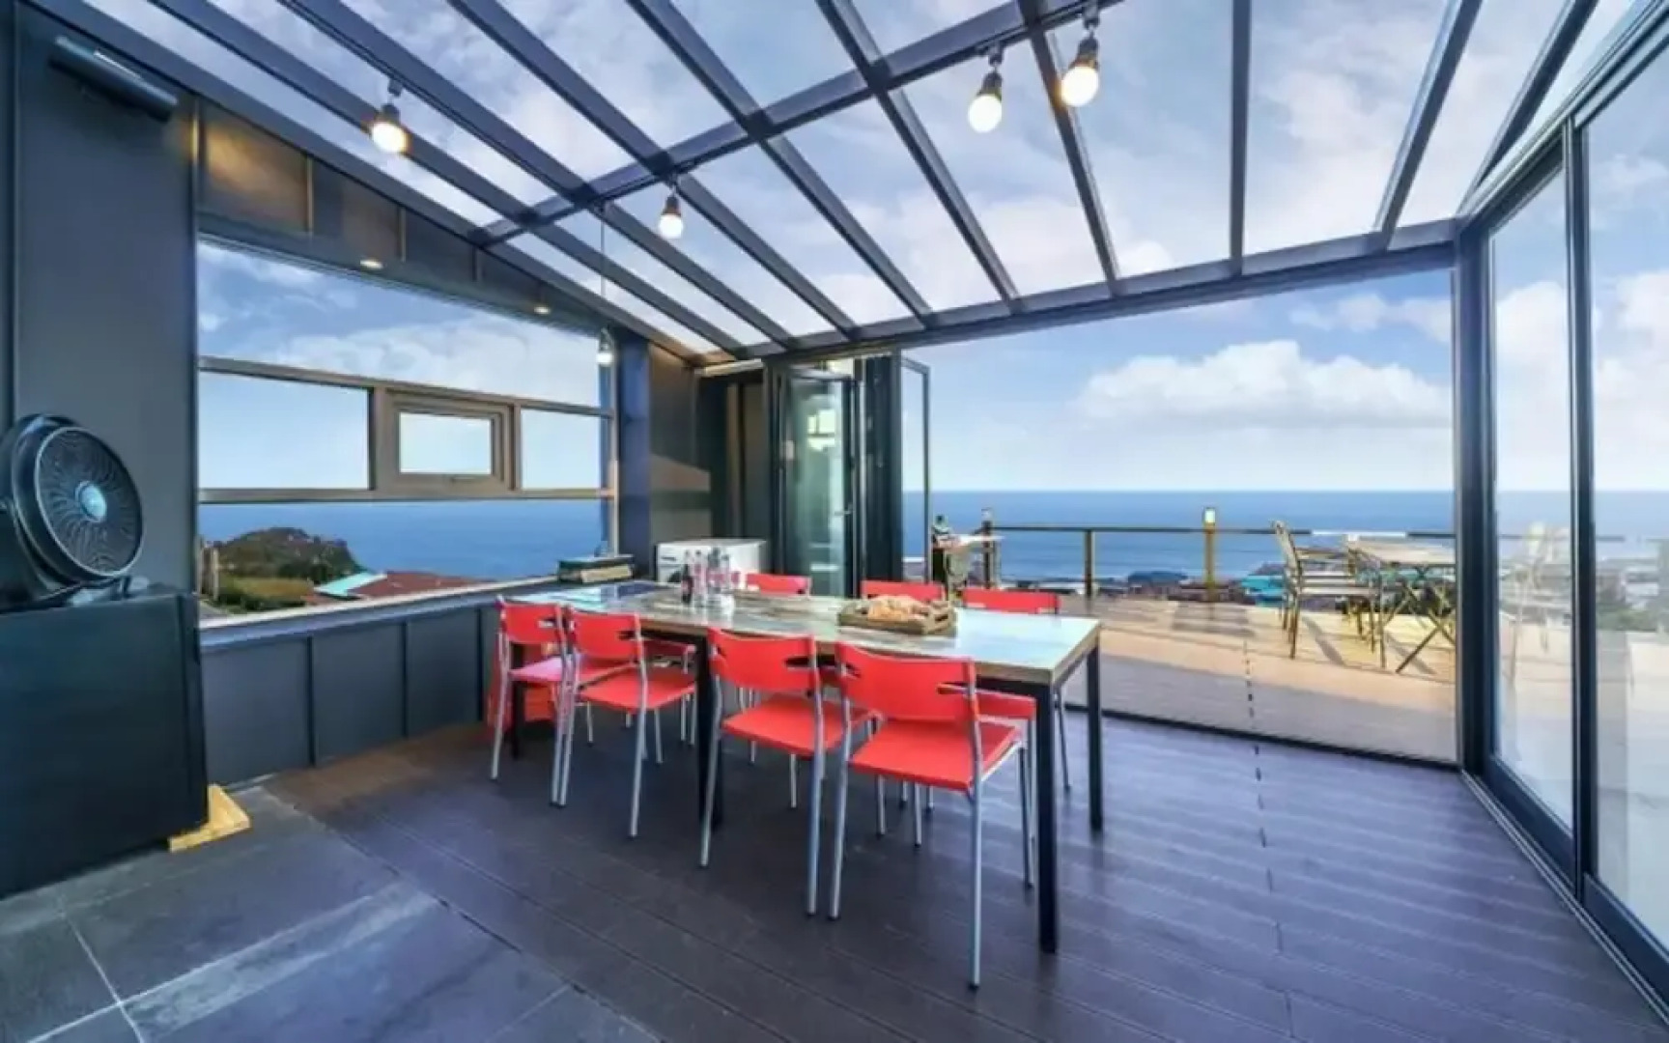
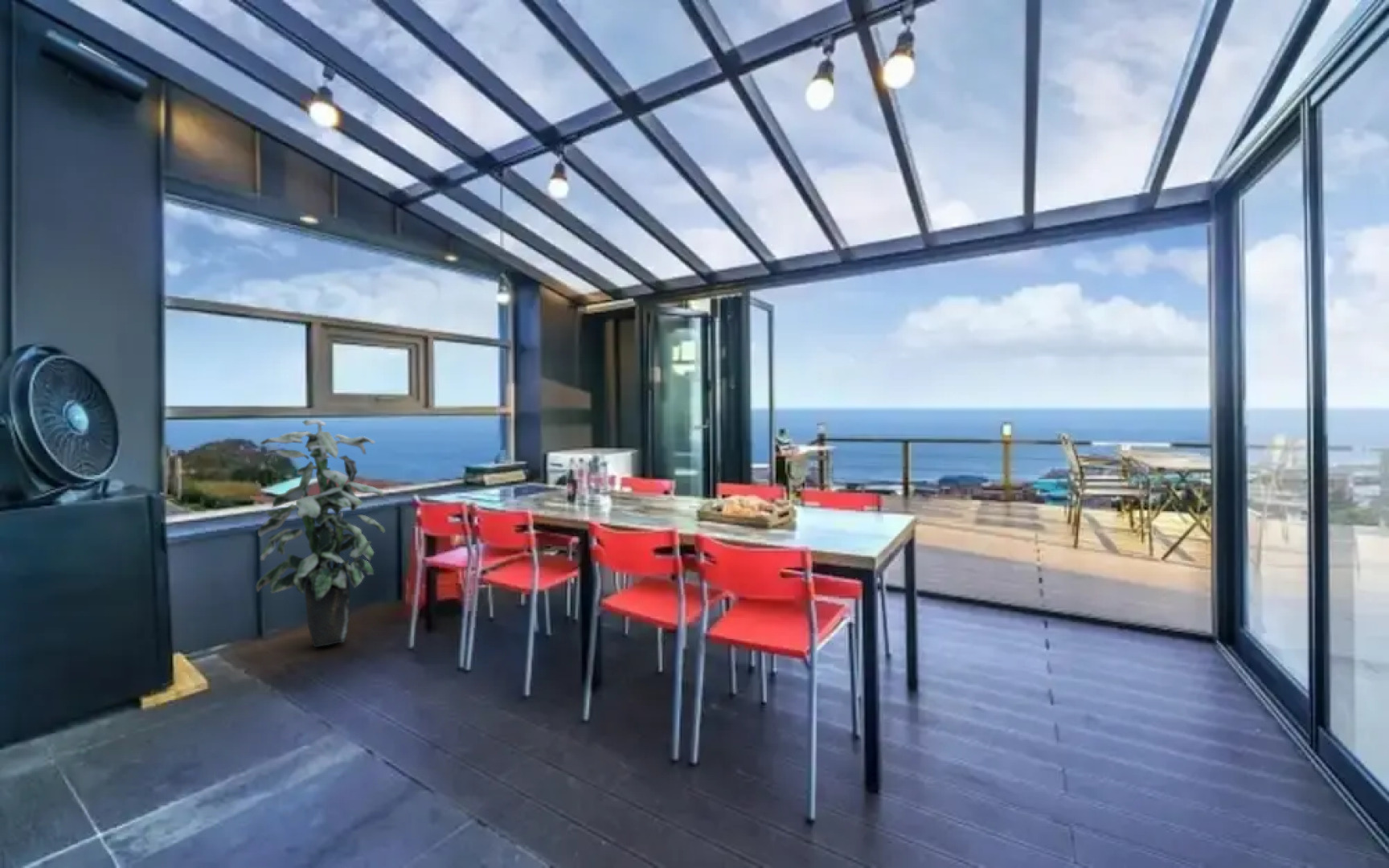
+ indoor plant [255,419,386,648]
